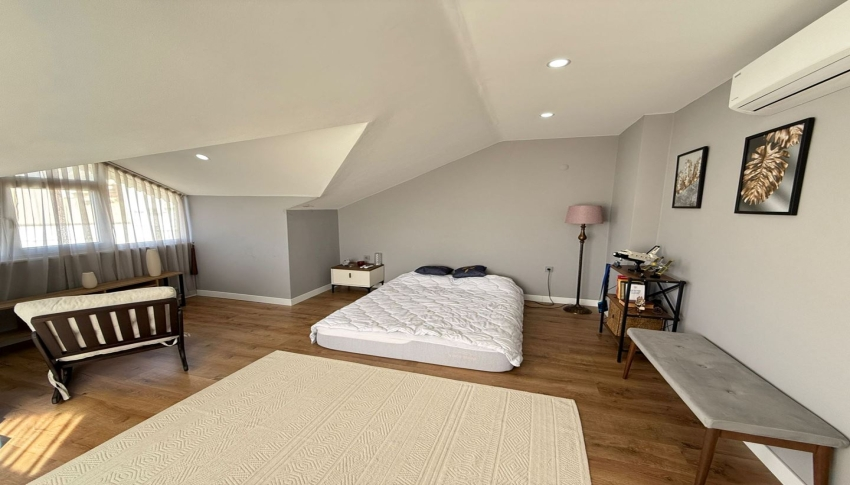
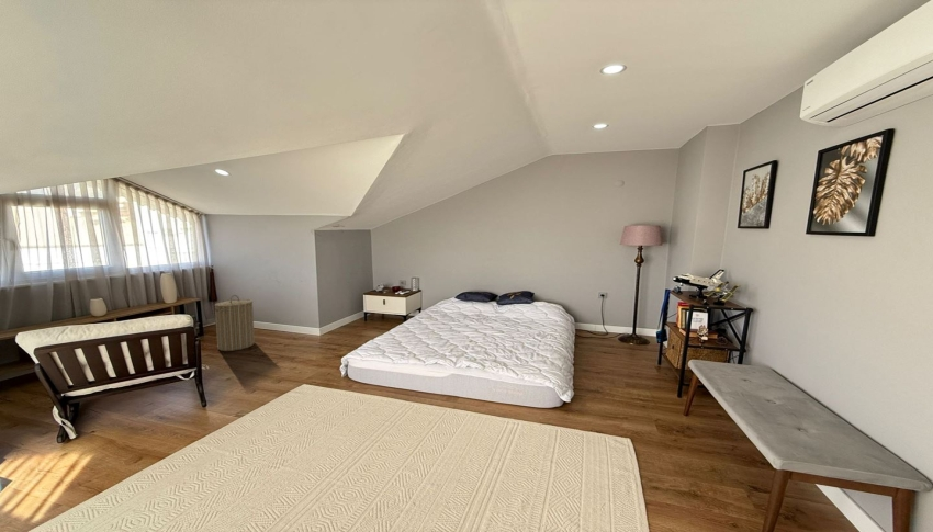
+ laundry hamper [214,294,256,352]
